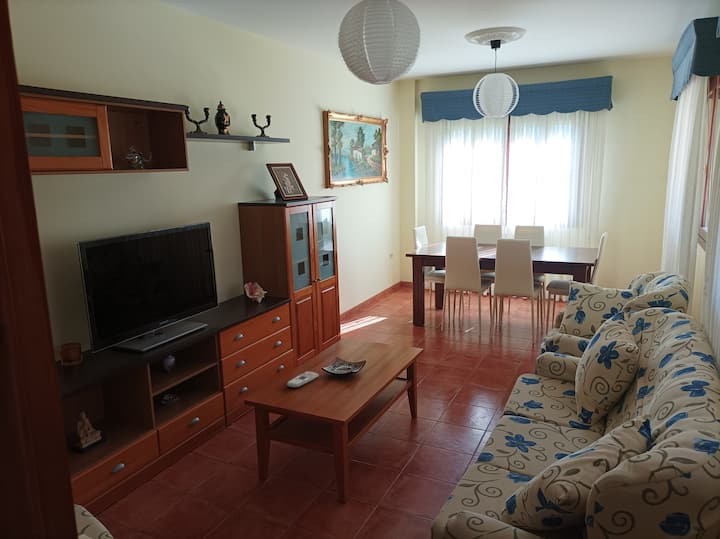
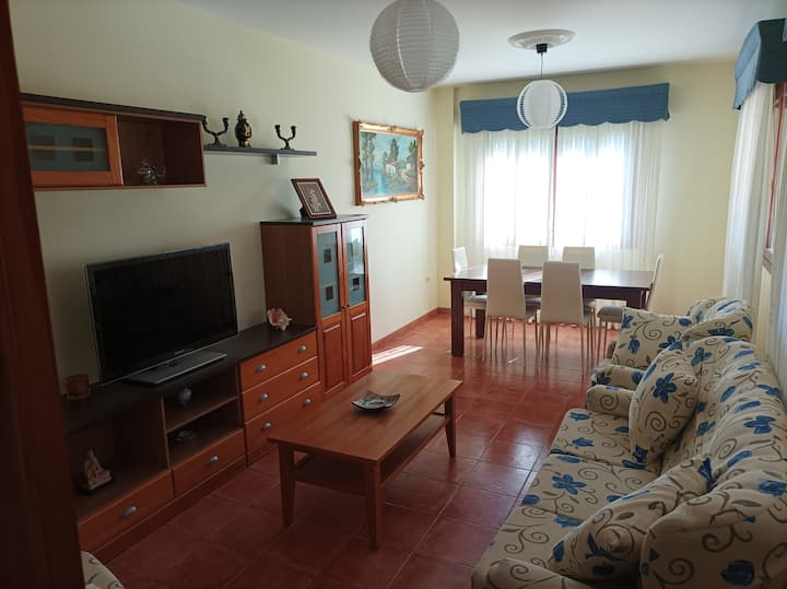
- remote control [286,370,320,389]
